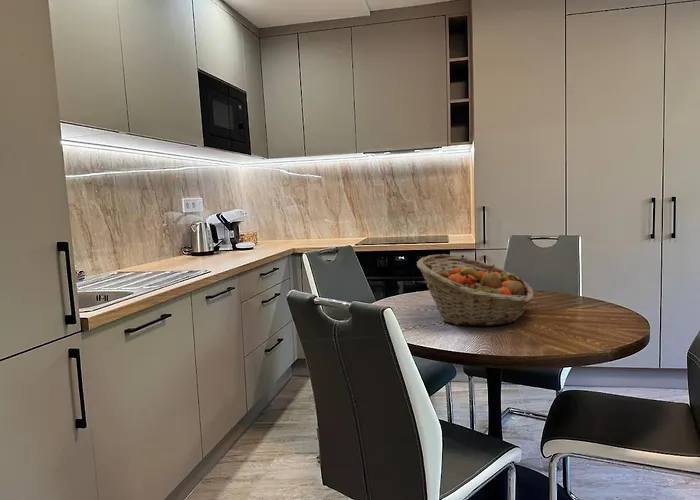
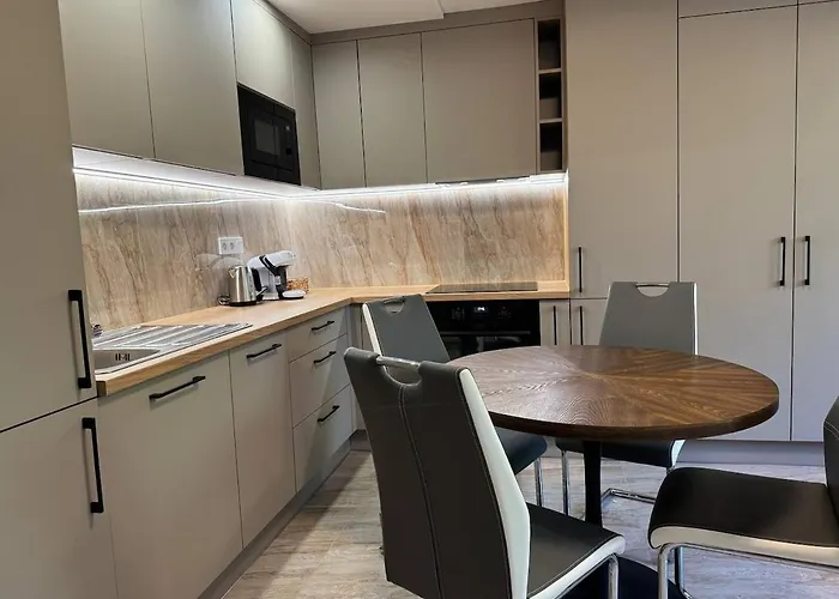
- fruit basket [416,253,534,327]
